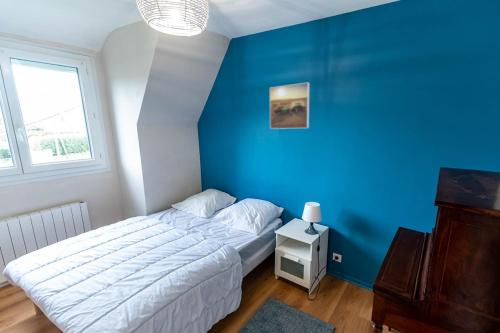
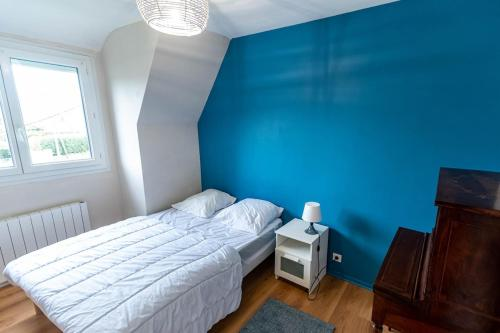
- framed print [269,82,310,130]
